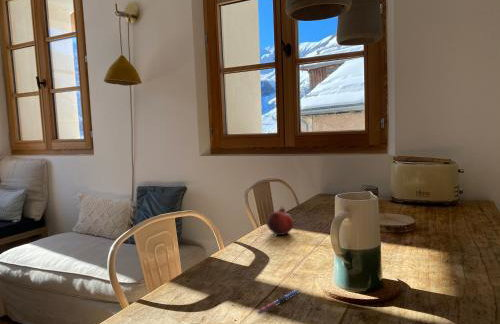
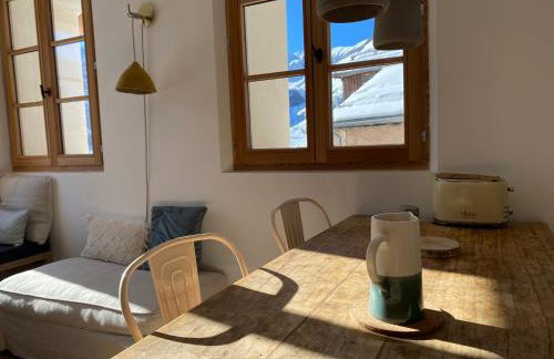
- pen [256,289,300,315]
- fruit [266,205,294,237]
